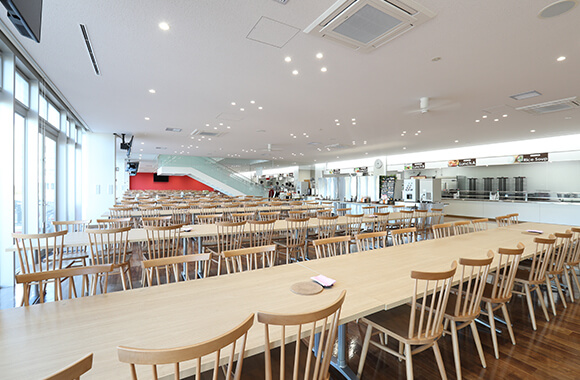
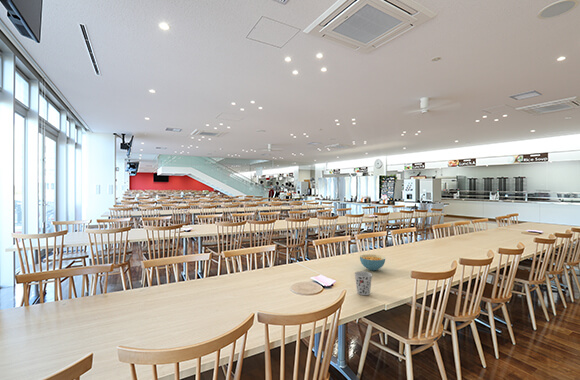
+ cup [354,270,373,296]
+ cereal bowl [359,253,386,271]
